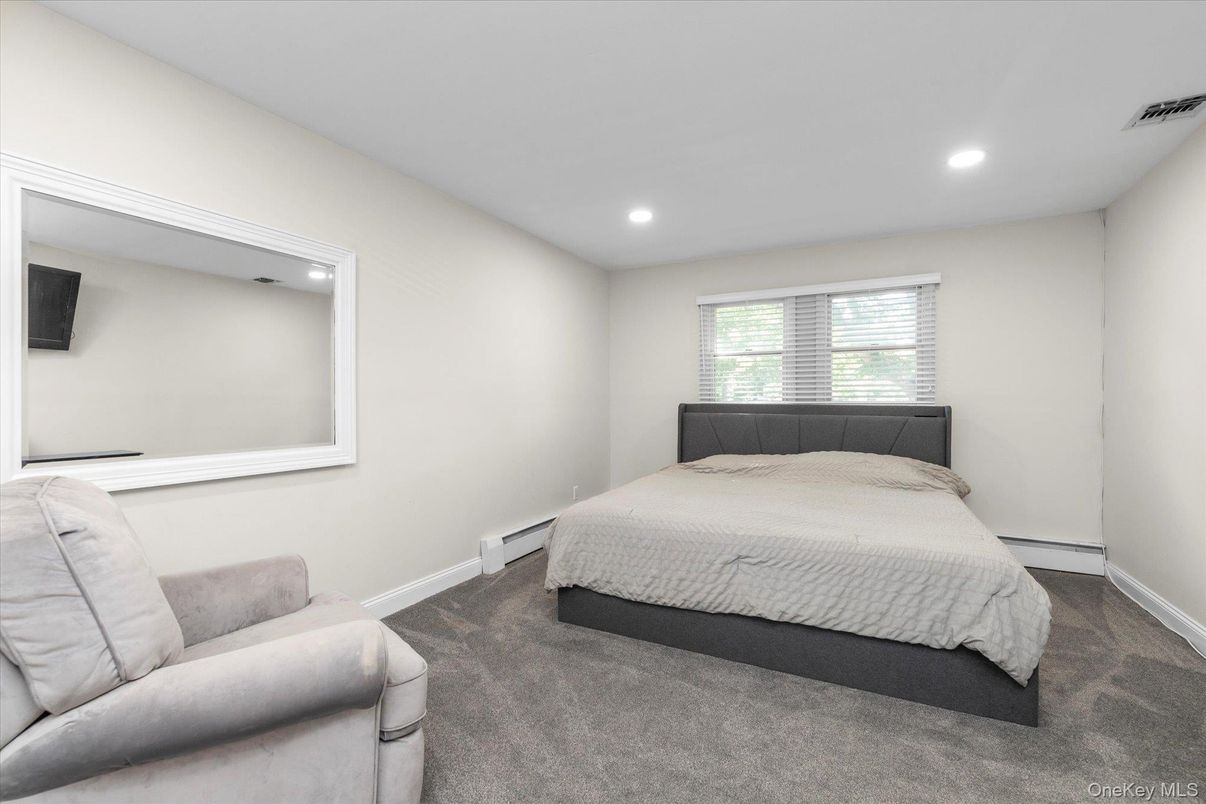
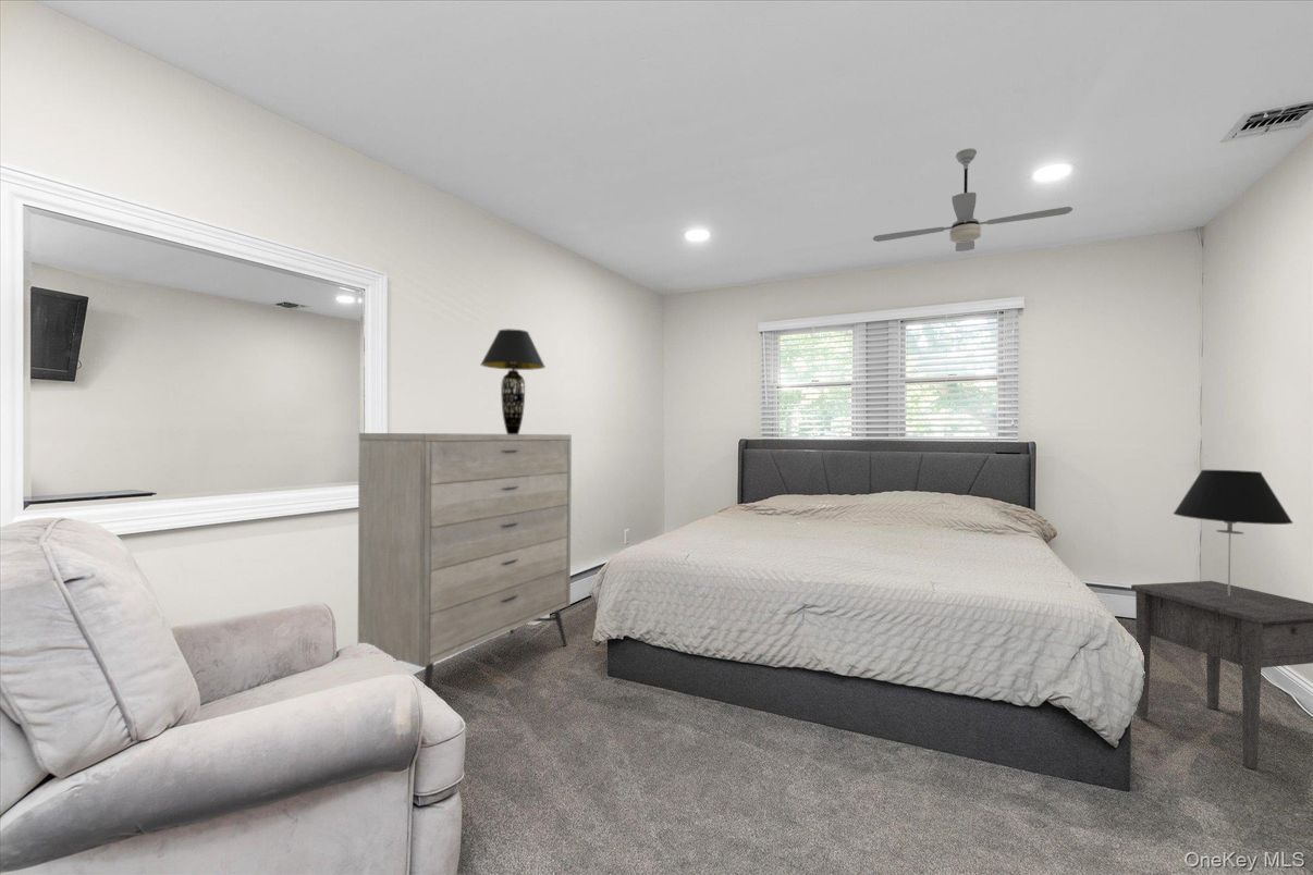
+ table lamp [1173,469,1294,595]
+ dresser [357,432,573,690]
+ table lamp [479,328,547,434]
+ nightstand [1130,580,1313,769]
+ ceiling fan [872,147,1073,252]
